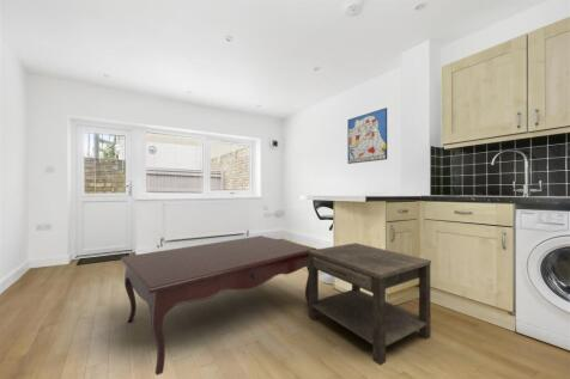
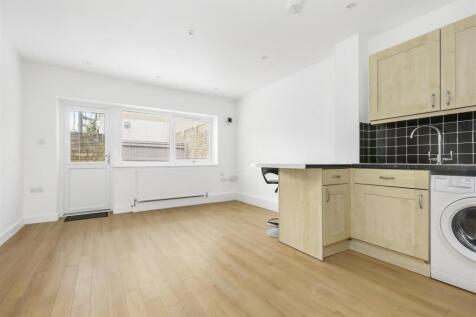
- wall art [346,106,388,165]
- side table [308,242,432,367]
- coffee table [120,234,317,377]
